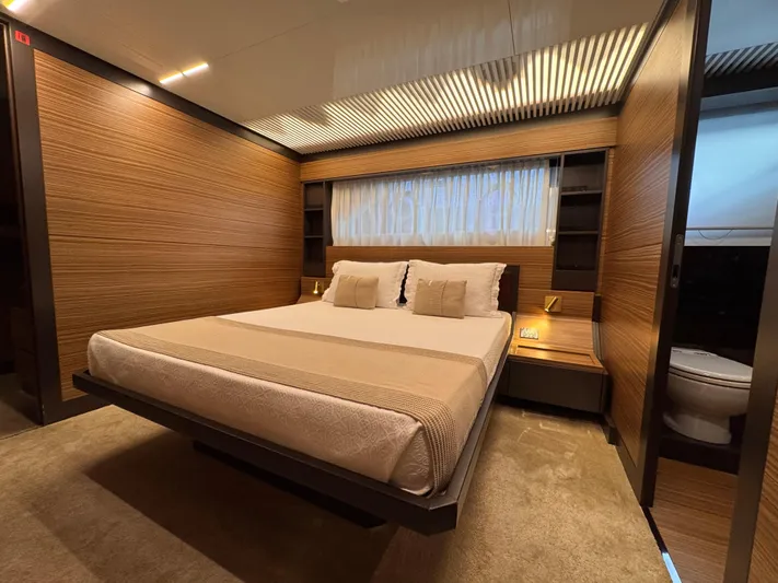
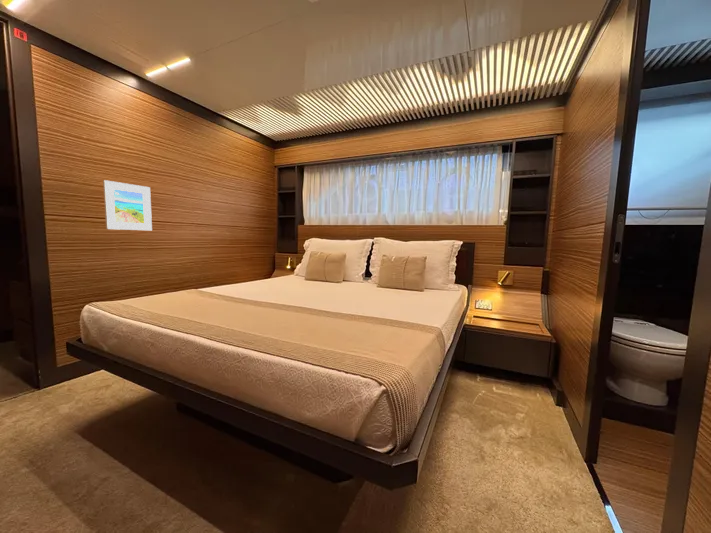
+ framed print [102,179,153,231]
